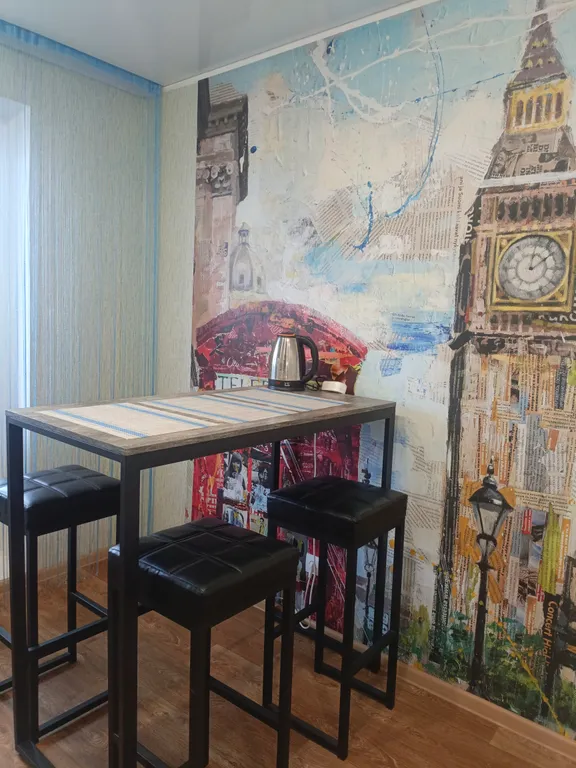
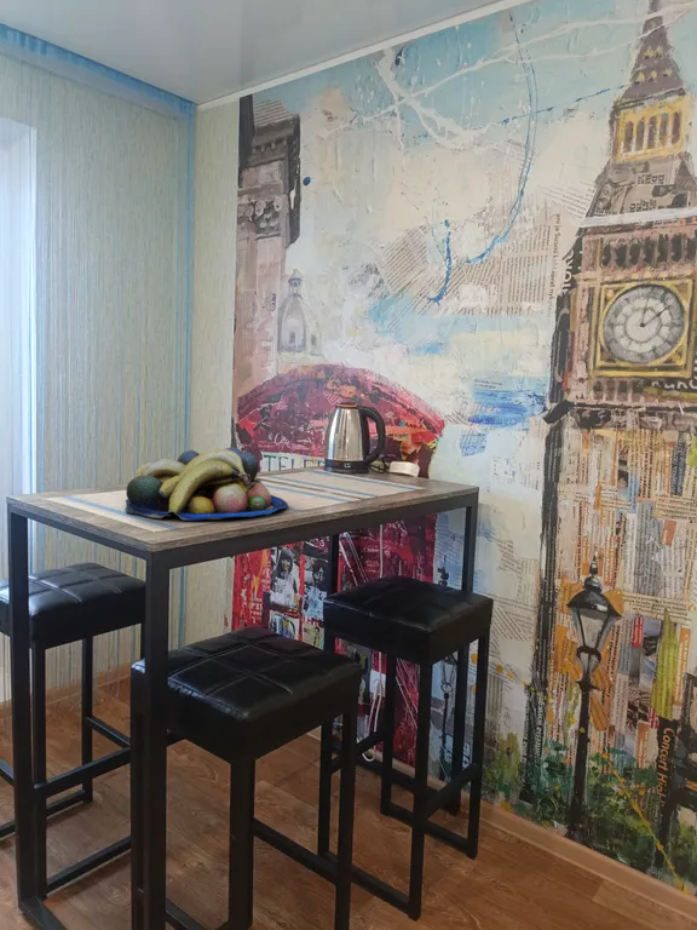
+ fruit bowl [123,447,288,521]
